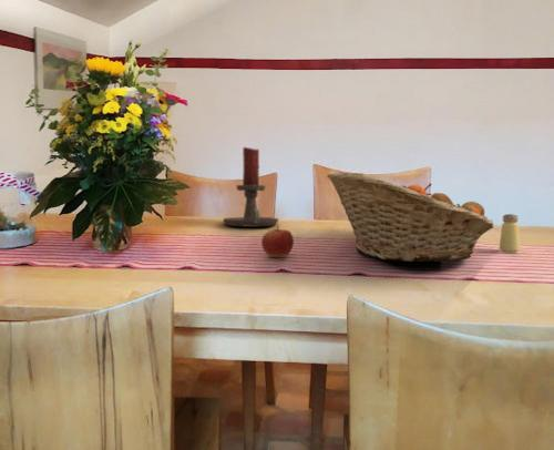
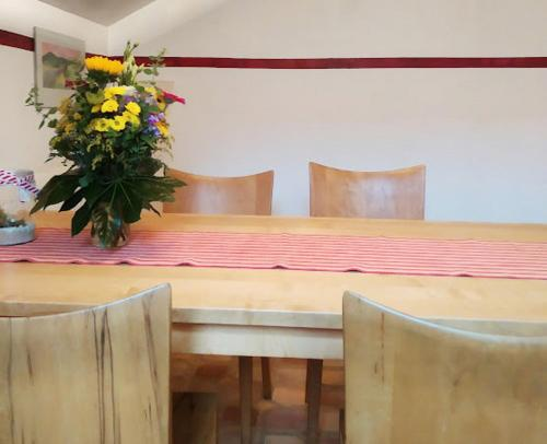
- candle holder [222,146,280,228]
- fruit basket [326,172,494,263]
- apple [260,225,295,258]
- saltshaker [497,213,521,253]
